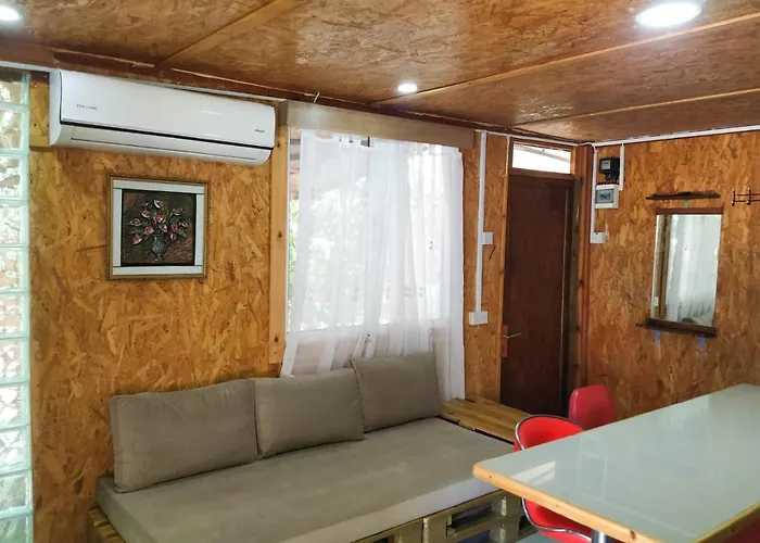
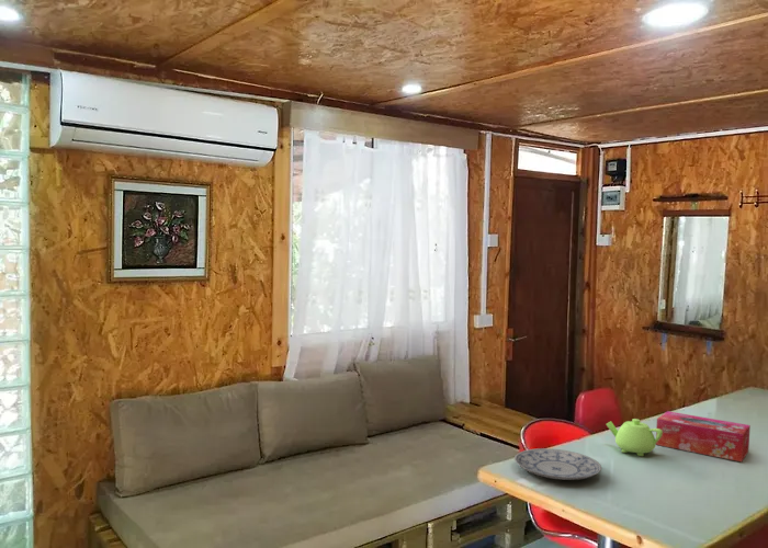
+ teapot [606,418,663,457]
+ tissue box [655,410,752,463]
+ plate [513,447,602,481]
